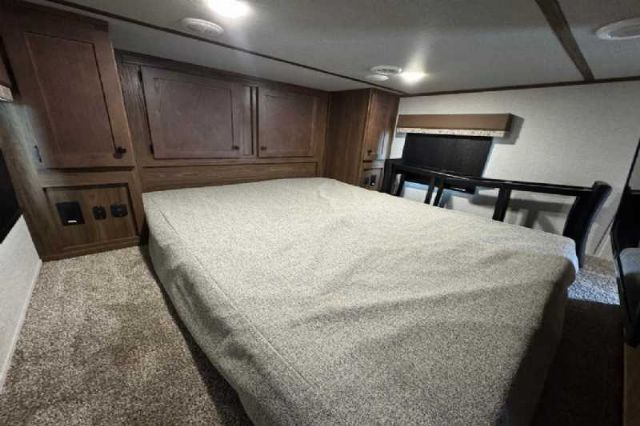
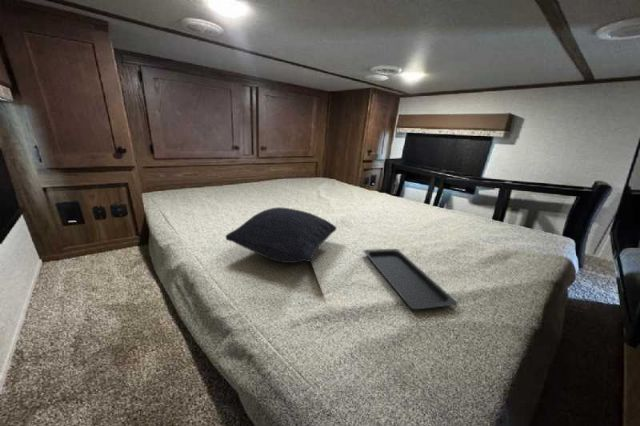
+ serving tray [363,248,459,310]
+ pillow [225,206,337,264]
